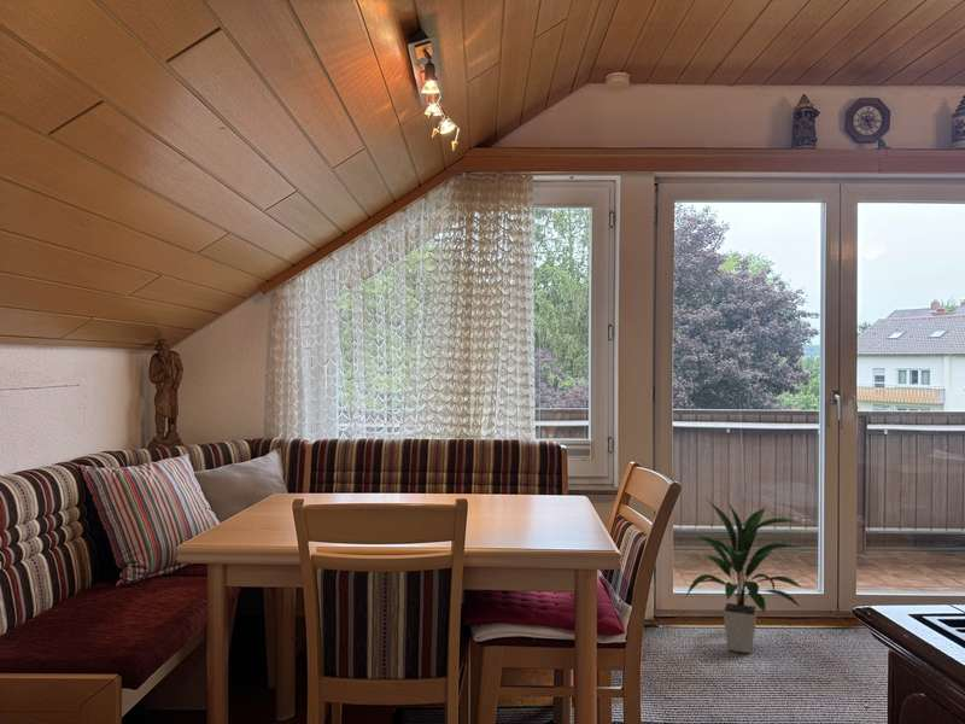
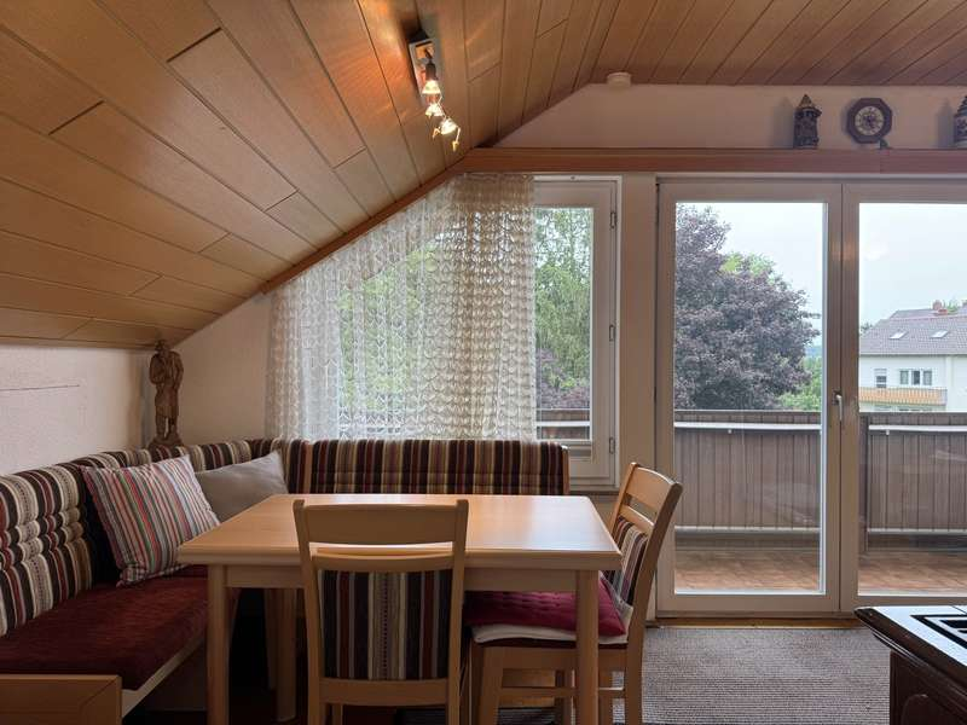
- indoor plant [684,500,805,654]
